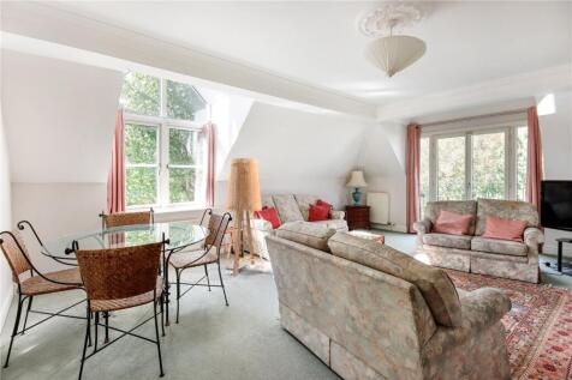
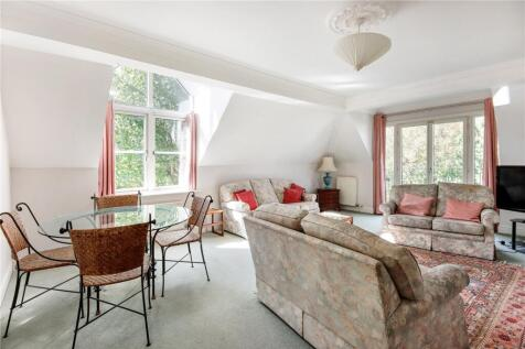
- floor lamp [224,157,266,277]
